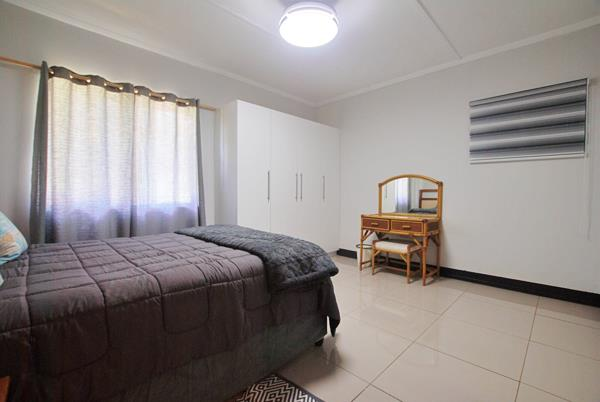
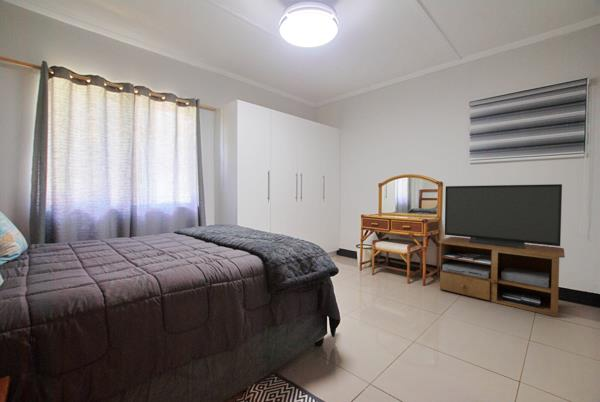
+ tv stand [438,183,566,318]
